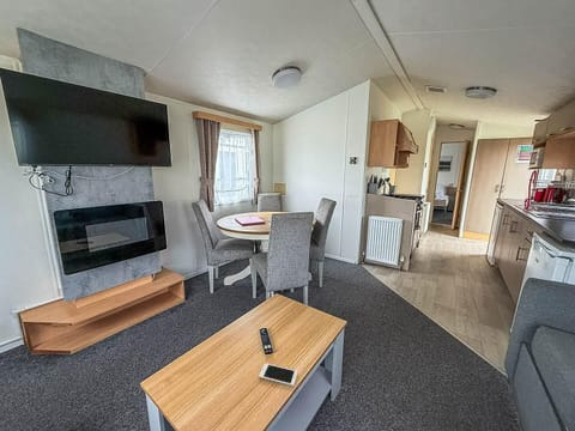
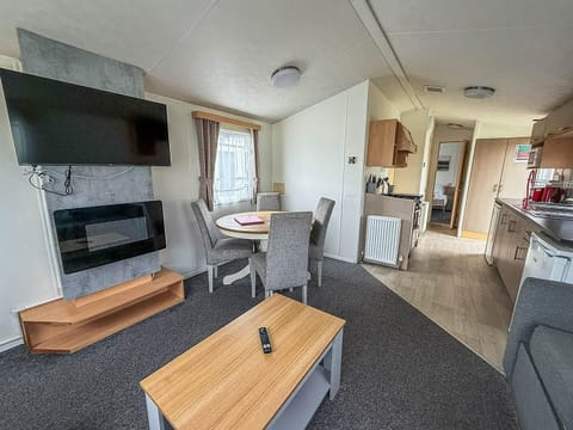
- cell phone [258,362,299,387]
